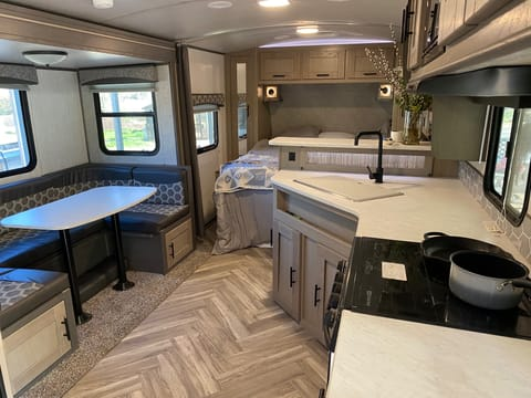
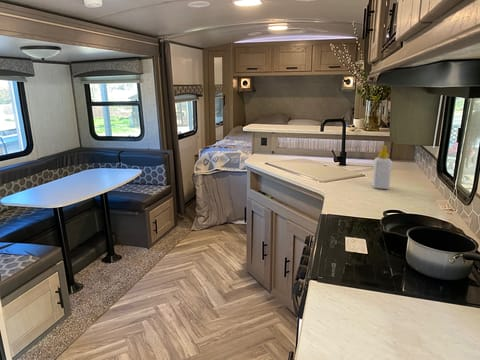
+ soap bottle [371,144,393,190]
